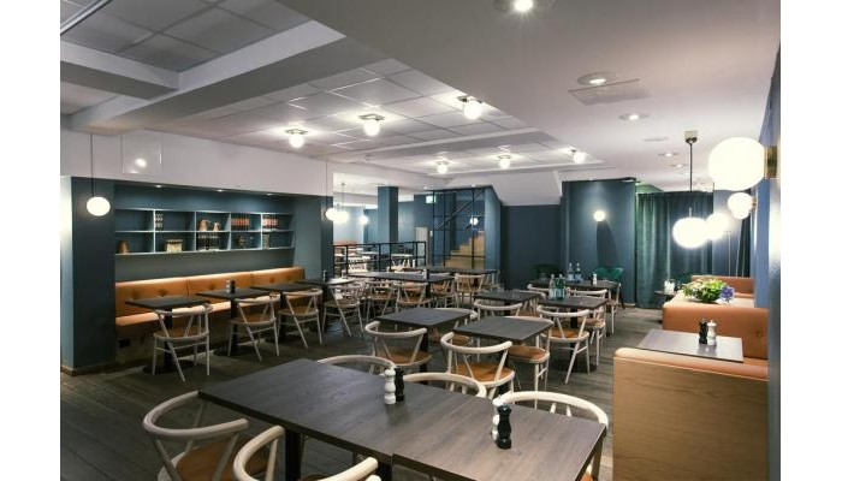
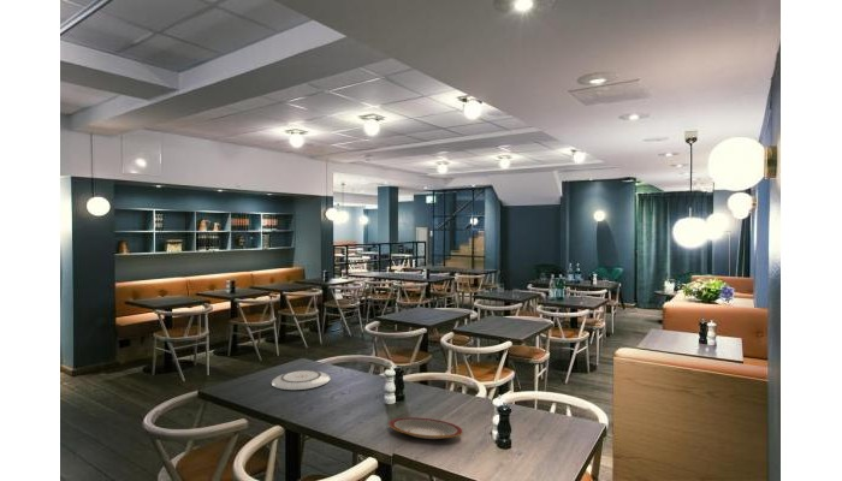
+ plate [271,369,332,391]
+ plate [389,416,463,440]
